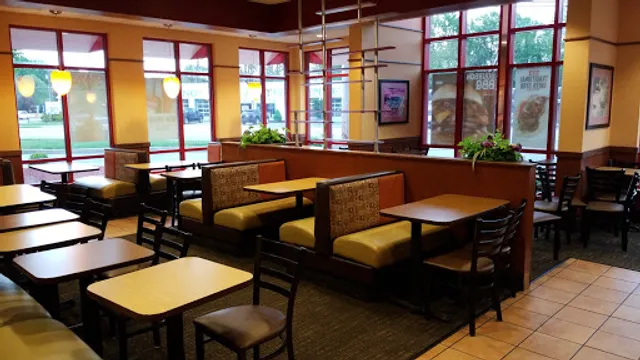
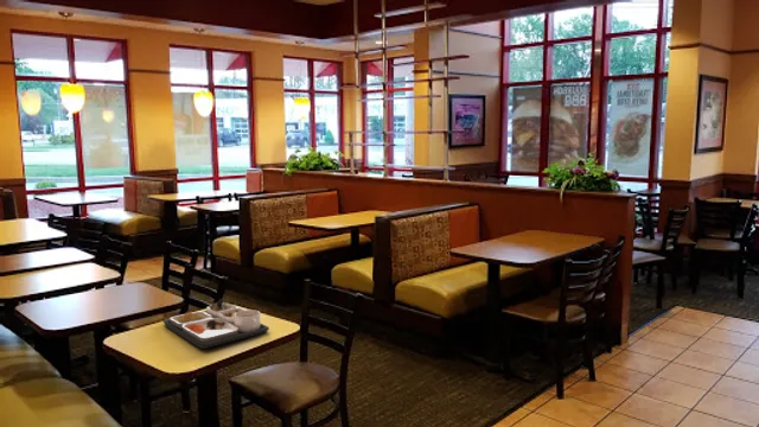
+ food tray [162,298,270,350]
